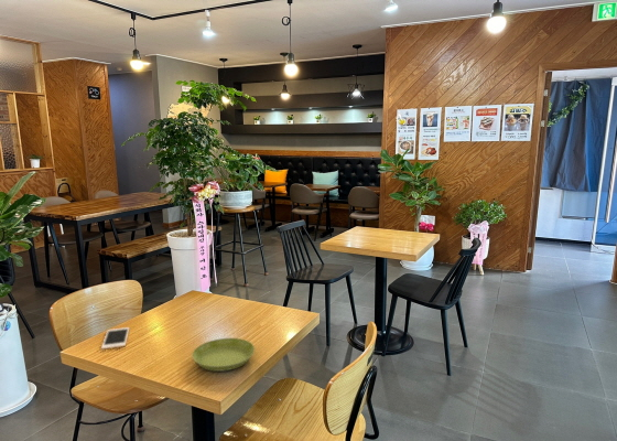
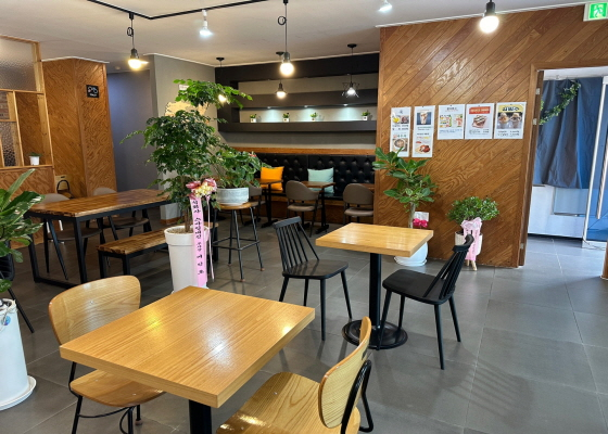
- cell phone [100,326,130,351]
- saucer [191,337,256,373]
